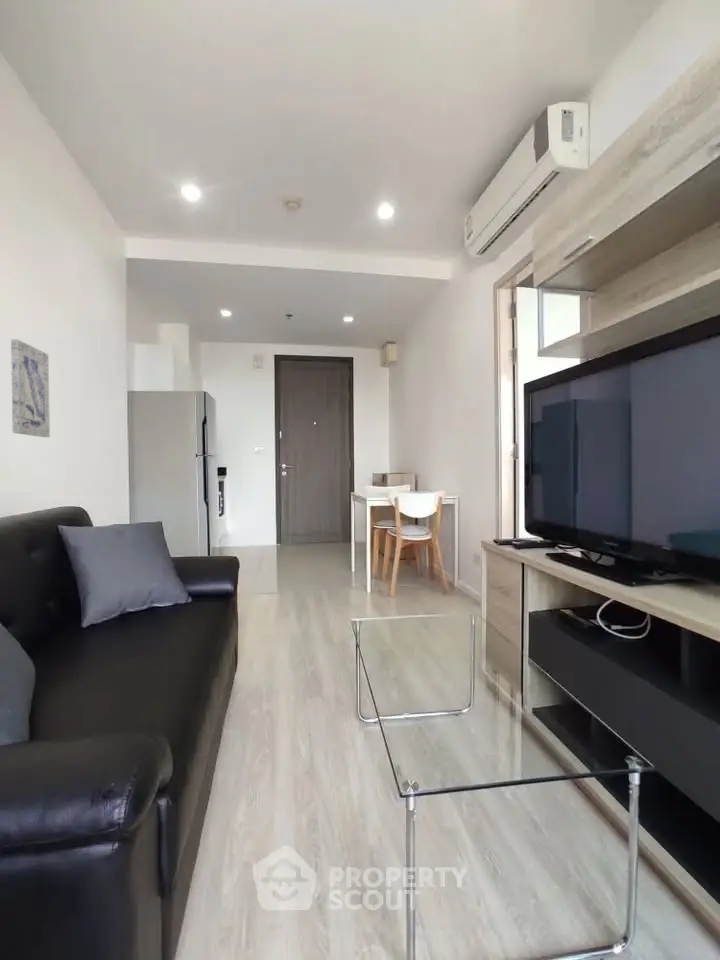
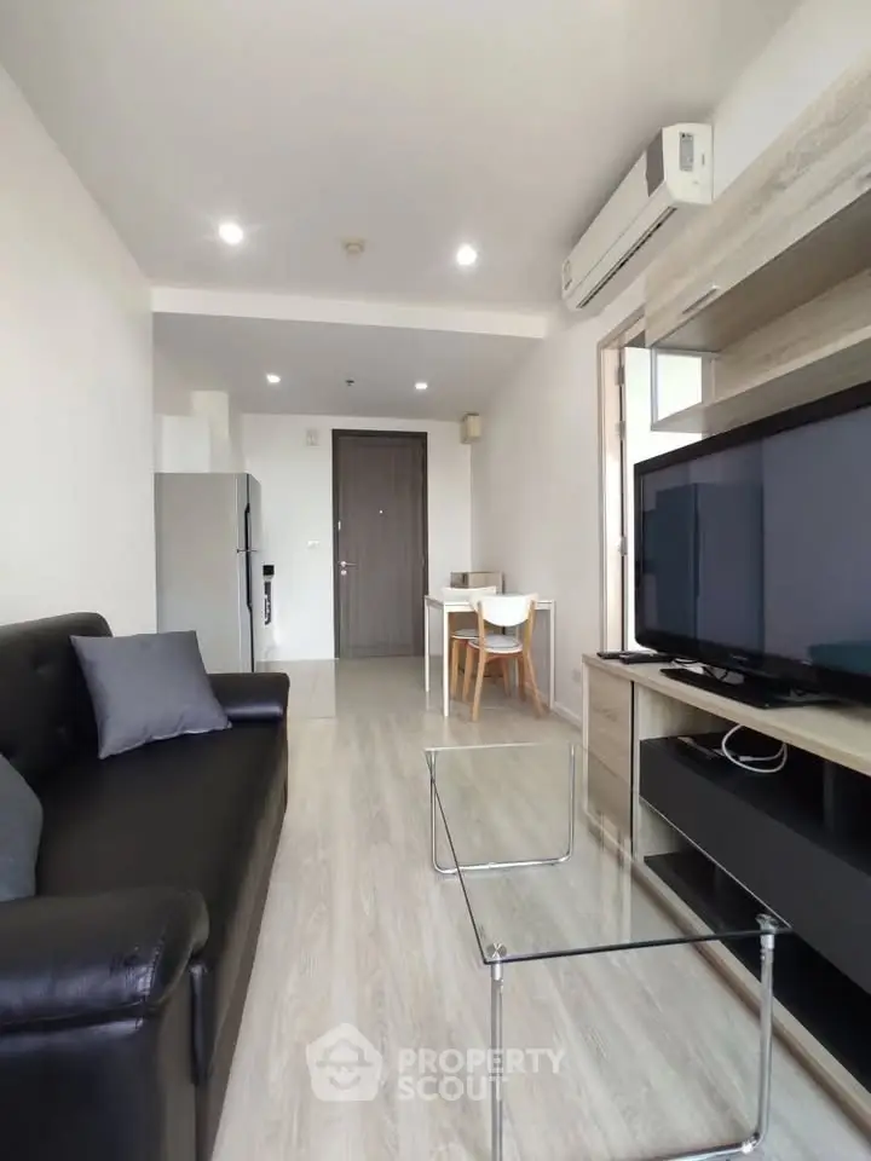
- wall art [10,338,51,438]
